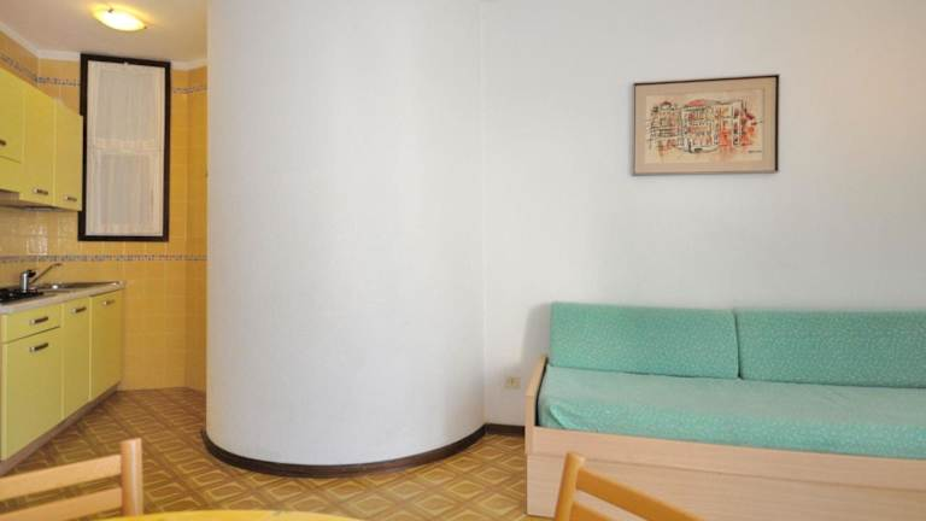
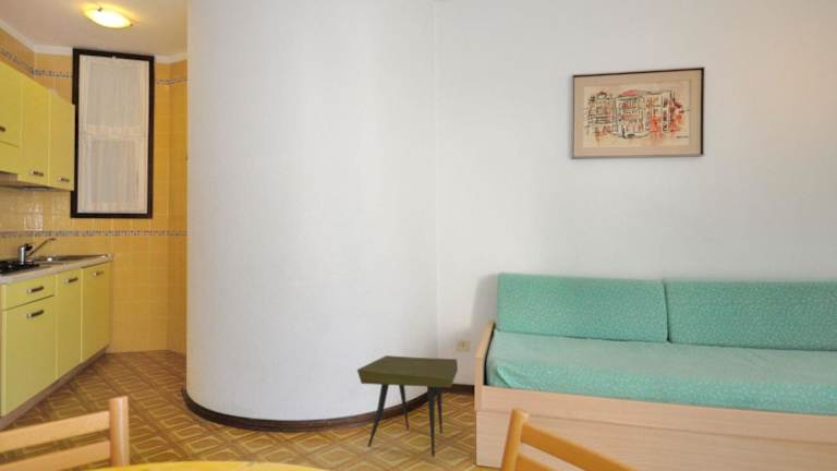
+ side table [356,354,459,457]
